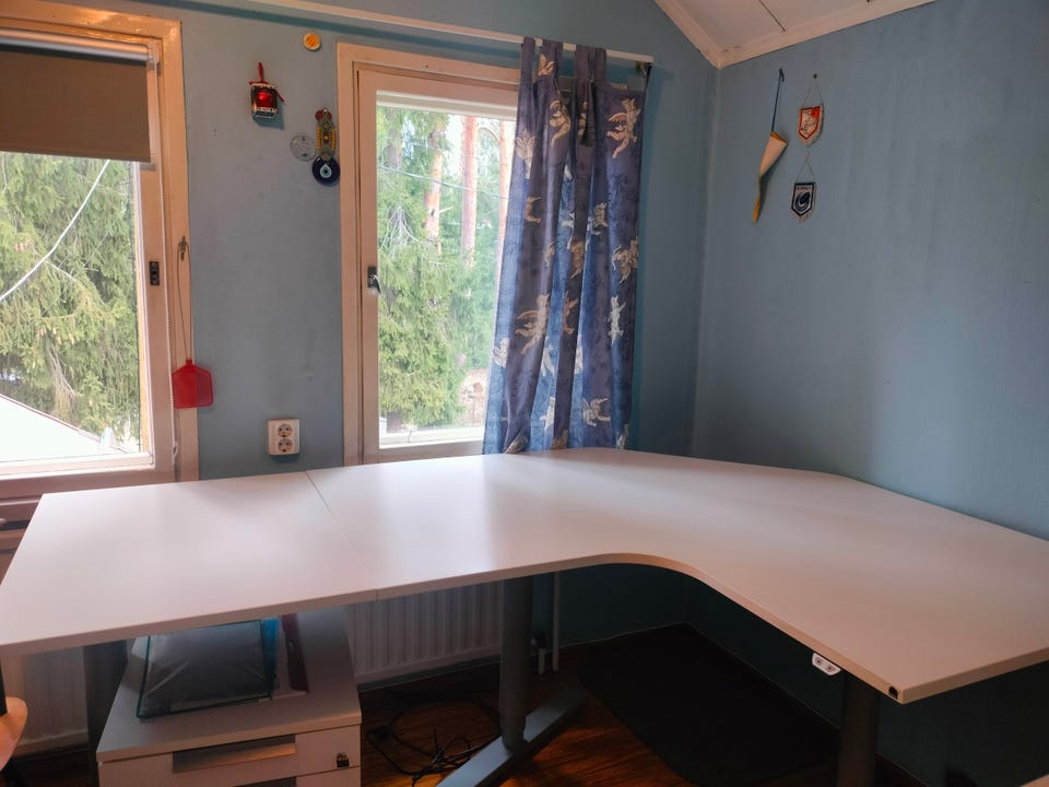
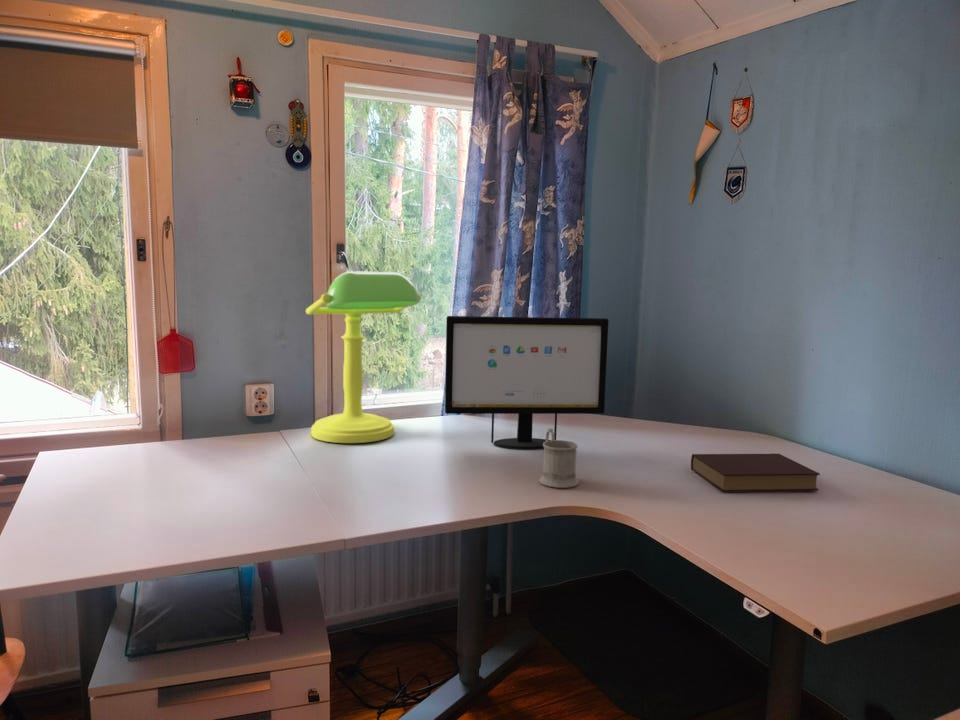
+ book [690,453,821,493]
+ computer monitor [444,315,609,449]
+ mug [538,428,580,489]
+ desk lamp [305,270,422,444]
